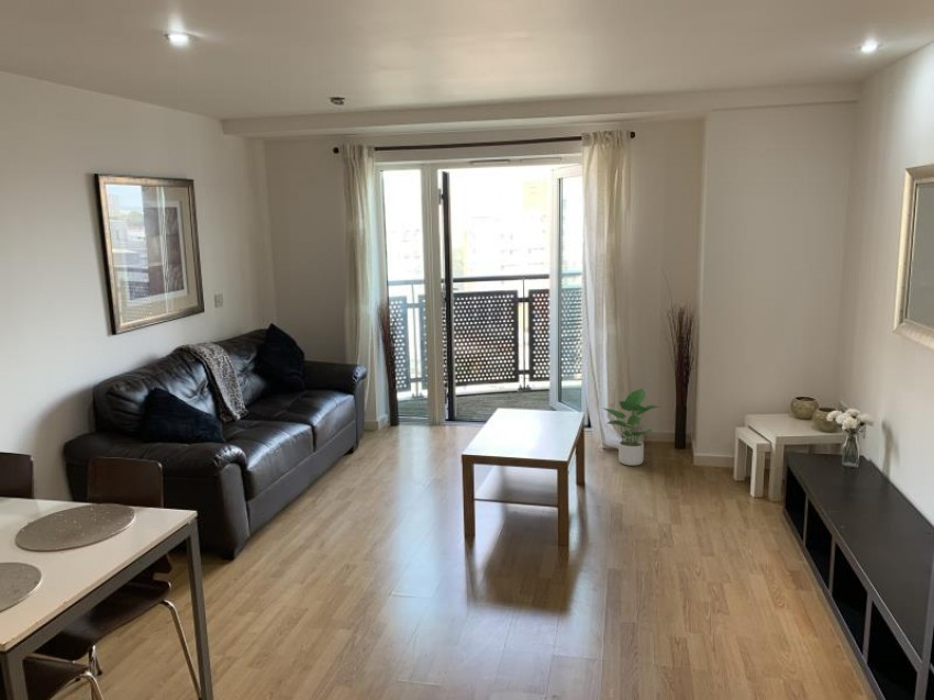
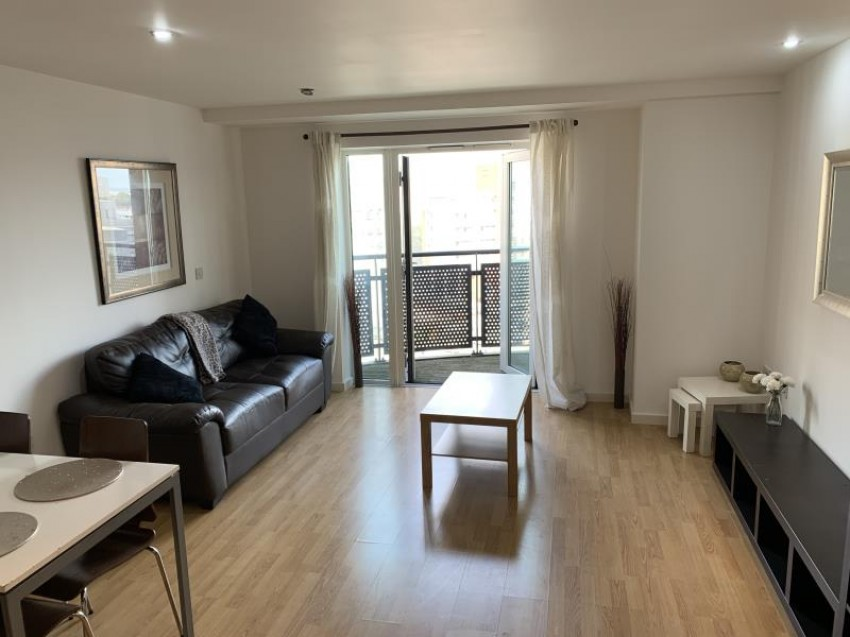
- potted plant [602,388,660,467]
